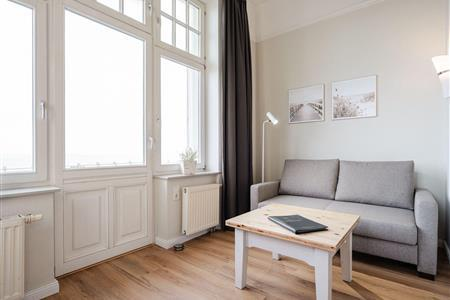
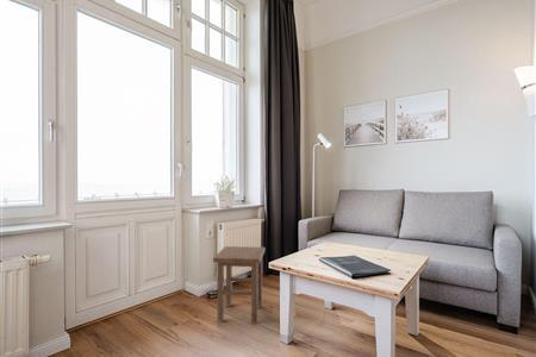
+ stool [212,245,266,325]
